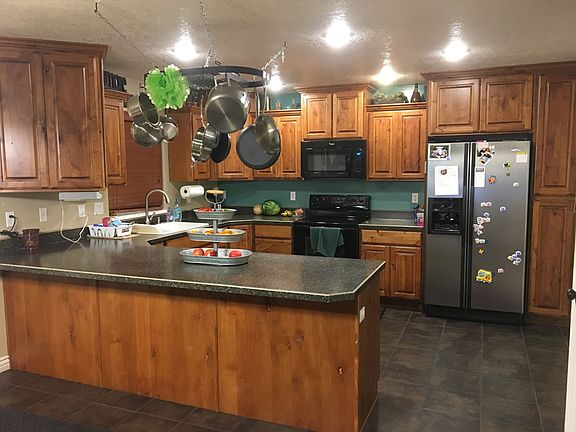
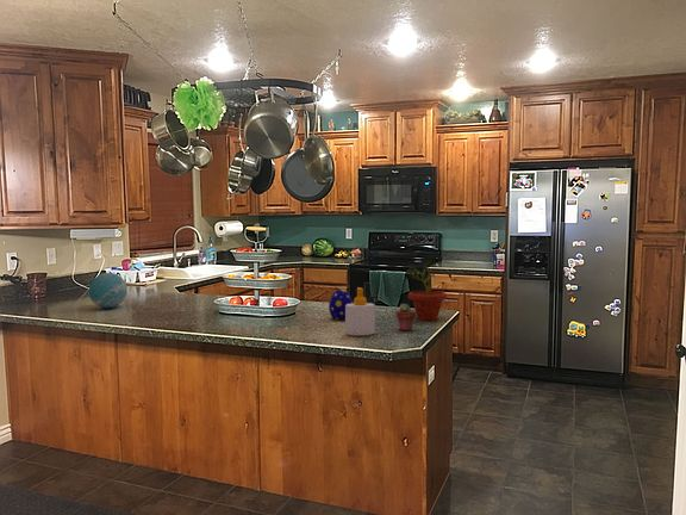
+ decorative egg [328,287,354,321]
+ potted plant [406,259,448,322]
+ soap bottle [344,286,376,336]
+ potted succulent [394,303,417,331]
+ decorative ball [88,272,129,309]
